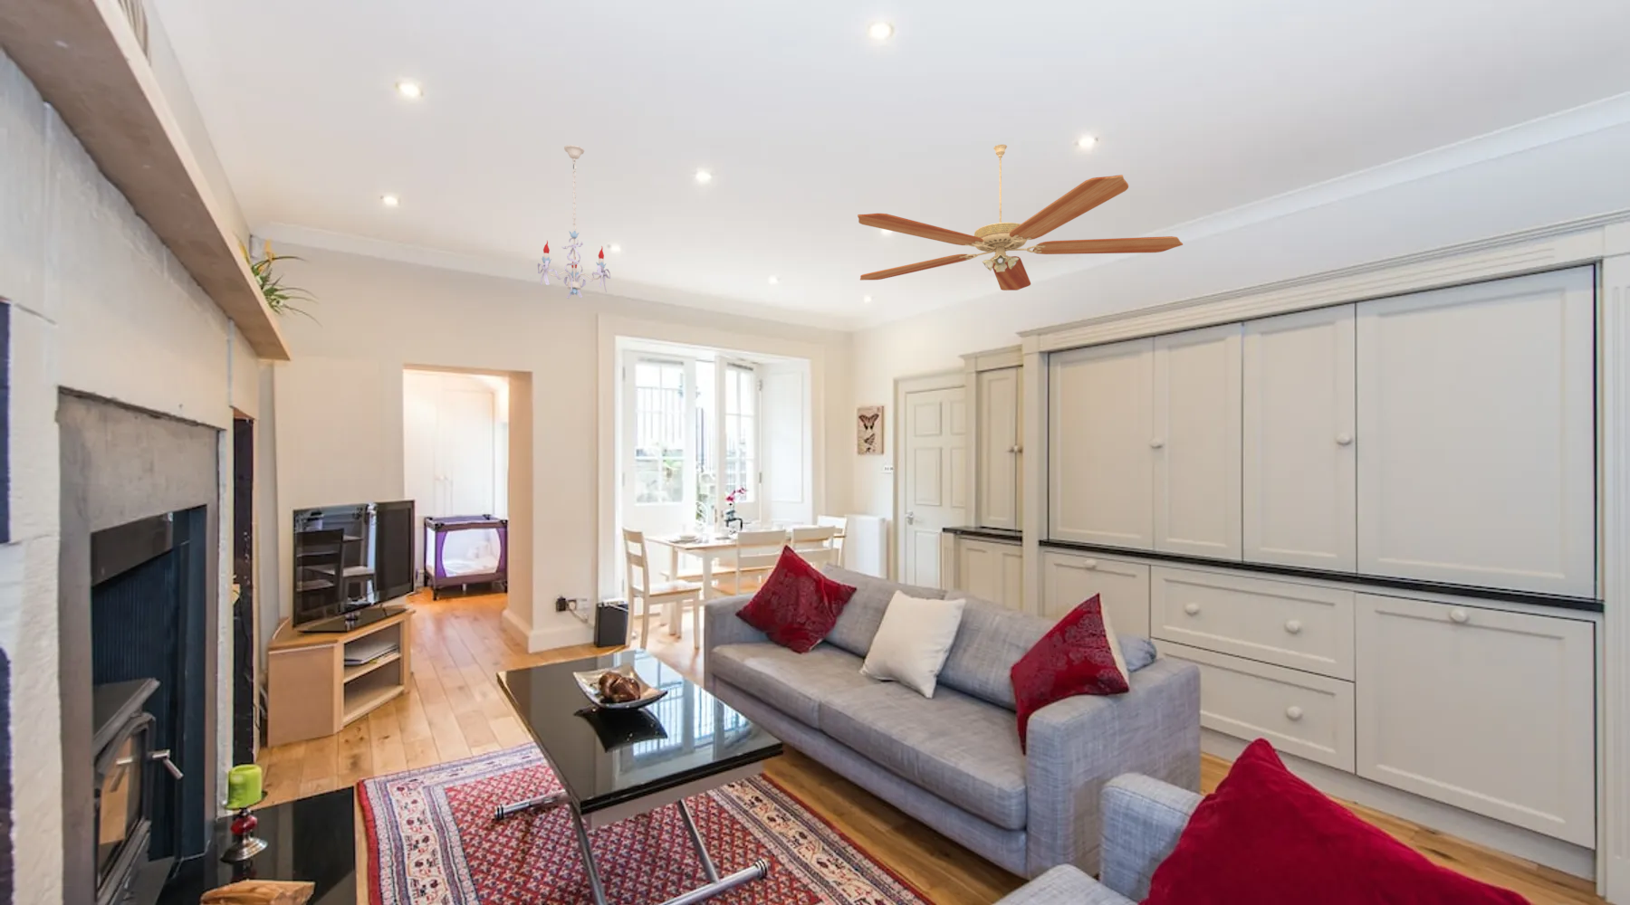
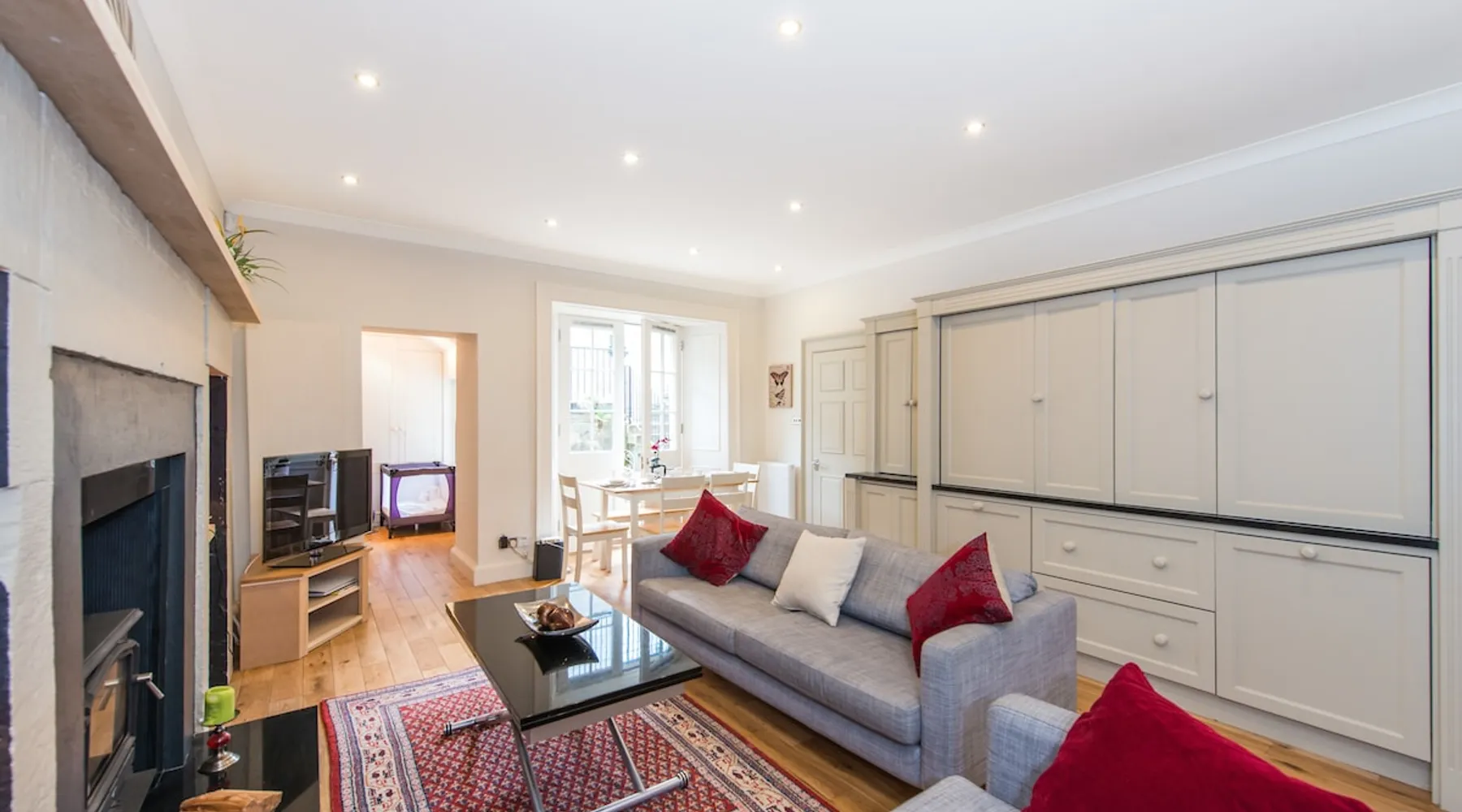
- ceiling fan [856,144,1184,291]
- chandelier [537,144,611,300]
